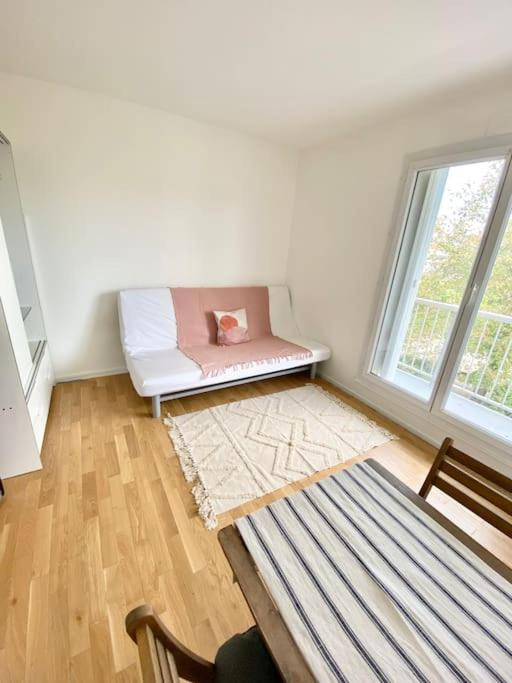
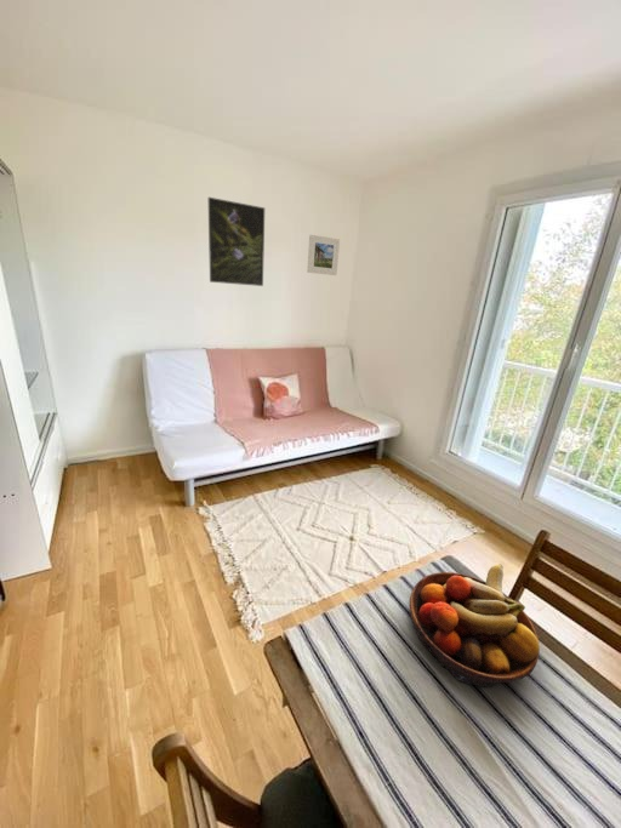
+ fruit bowl [408,563,541,689]
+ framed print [306,234,341,276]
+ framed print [207,196,266,287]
